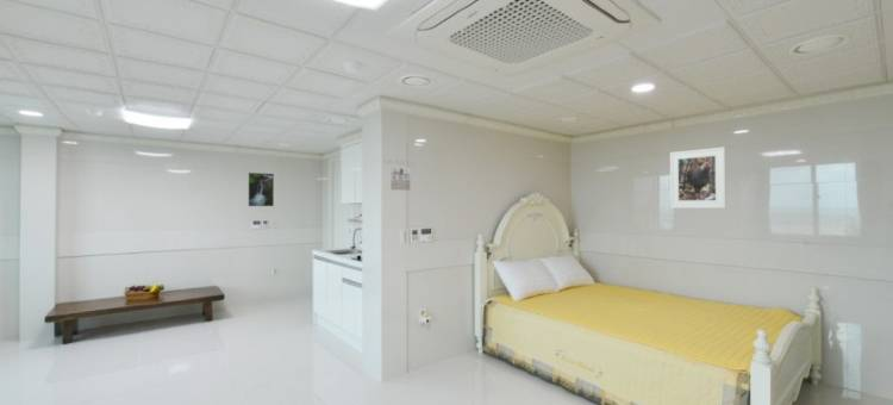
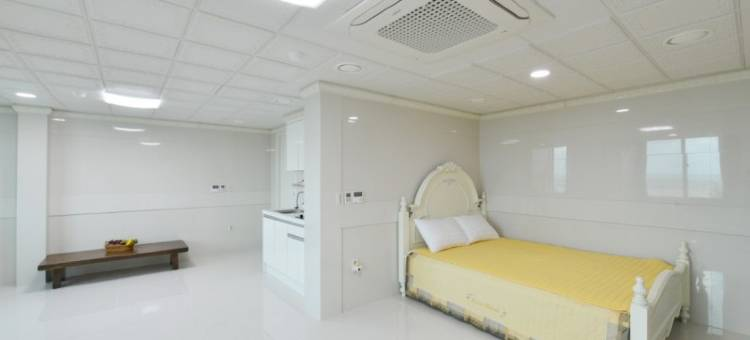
- calendar [382,158,416,192]
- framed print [669,145,727,210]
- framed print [246,172,275,207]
